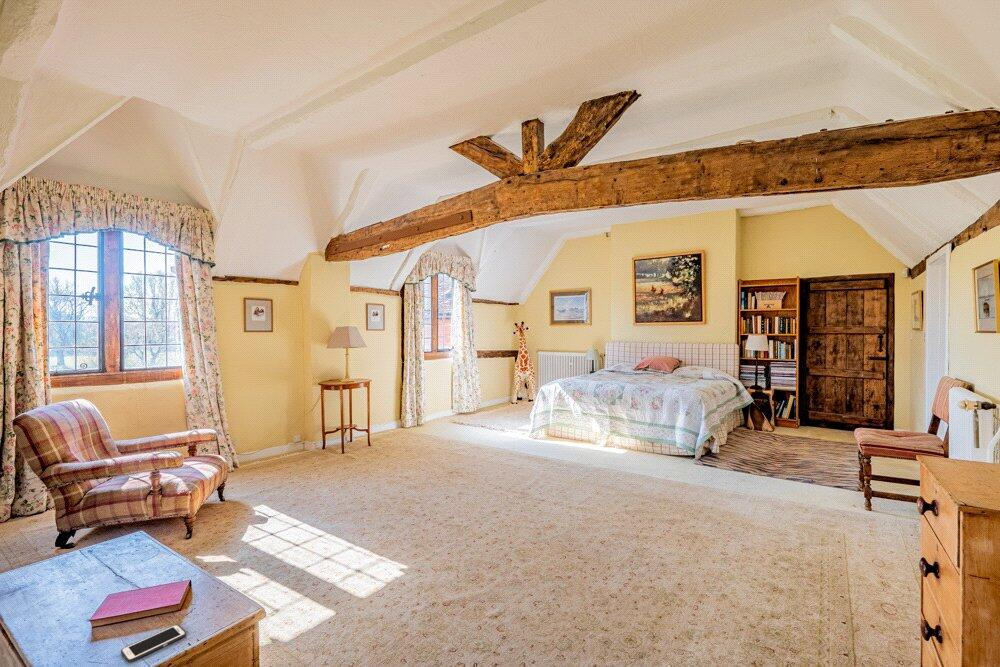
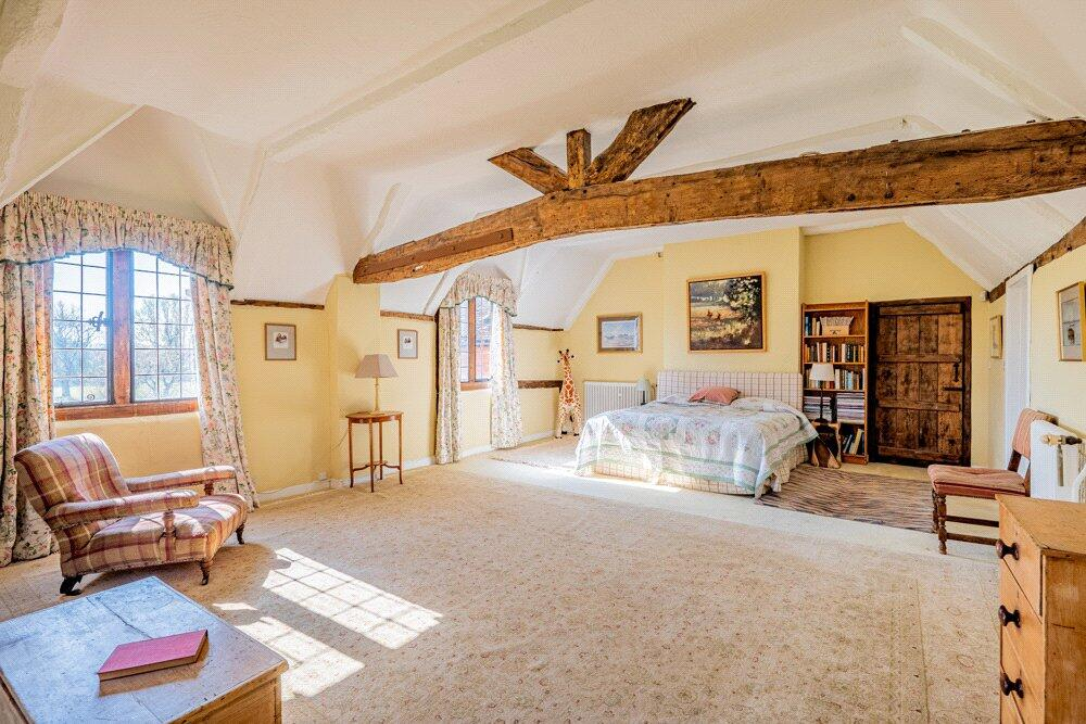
- cell phone [120,624,187,663]
